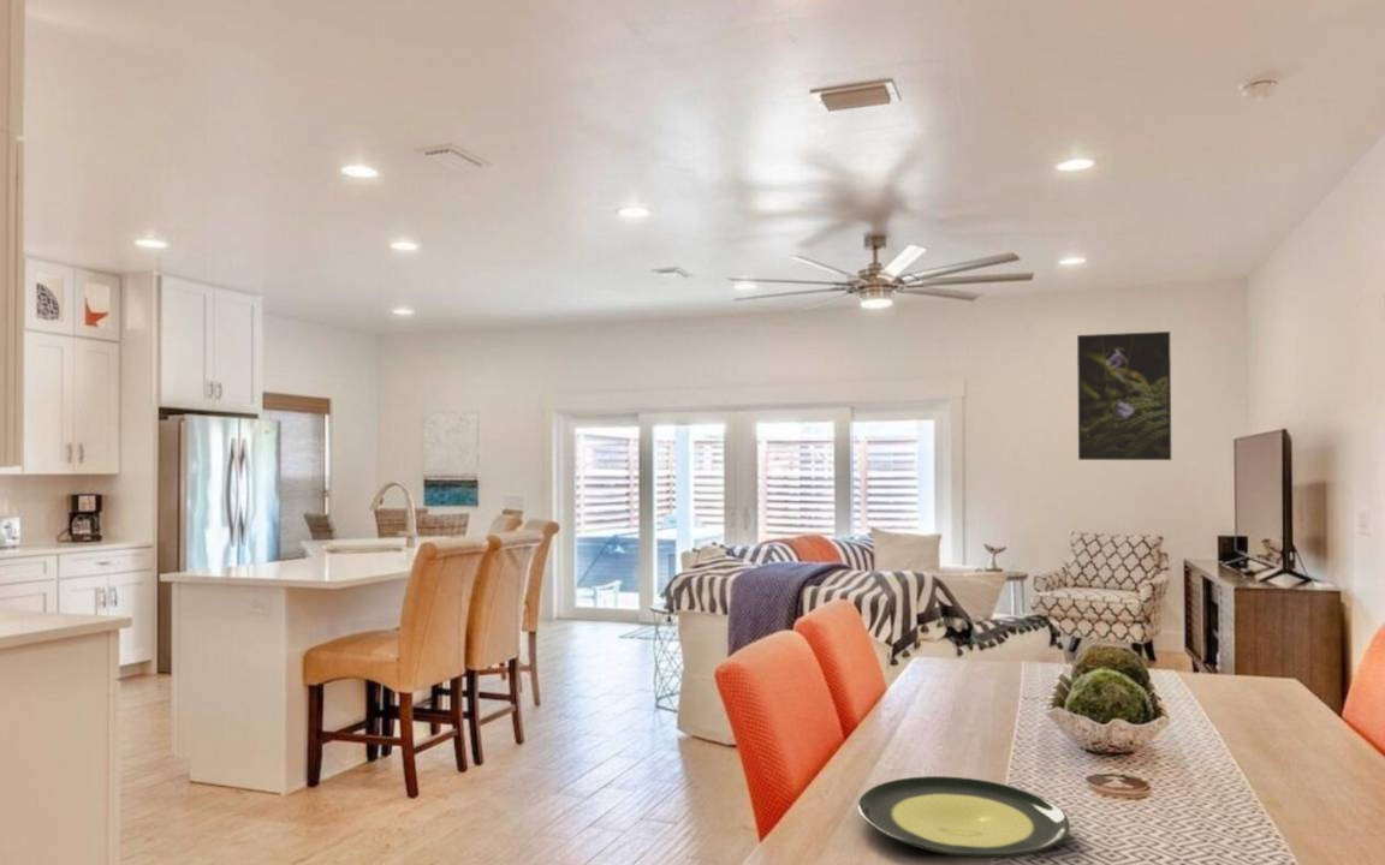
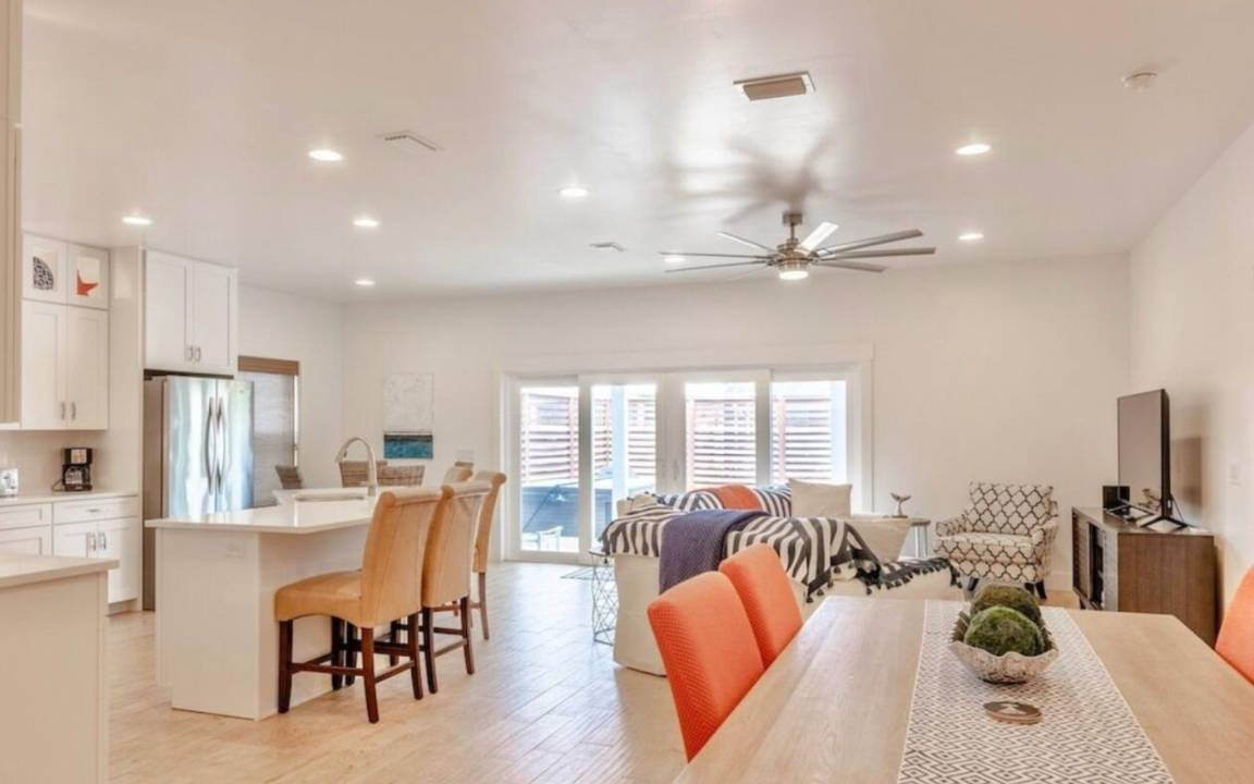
- plate [857,775,1071,859]
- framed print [1076,330,1172,461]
